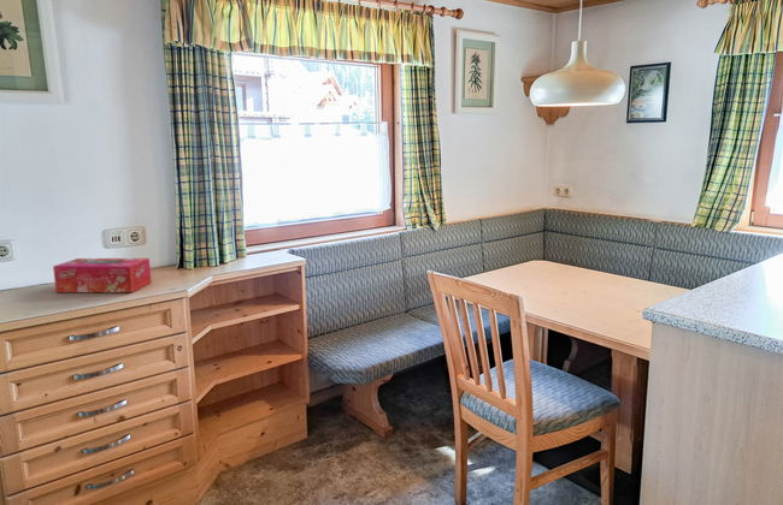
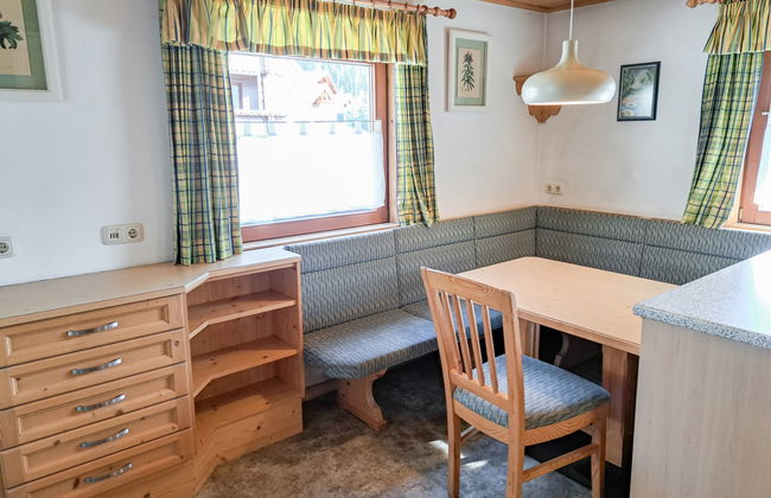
- tissue box [52,257,153,293]
